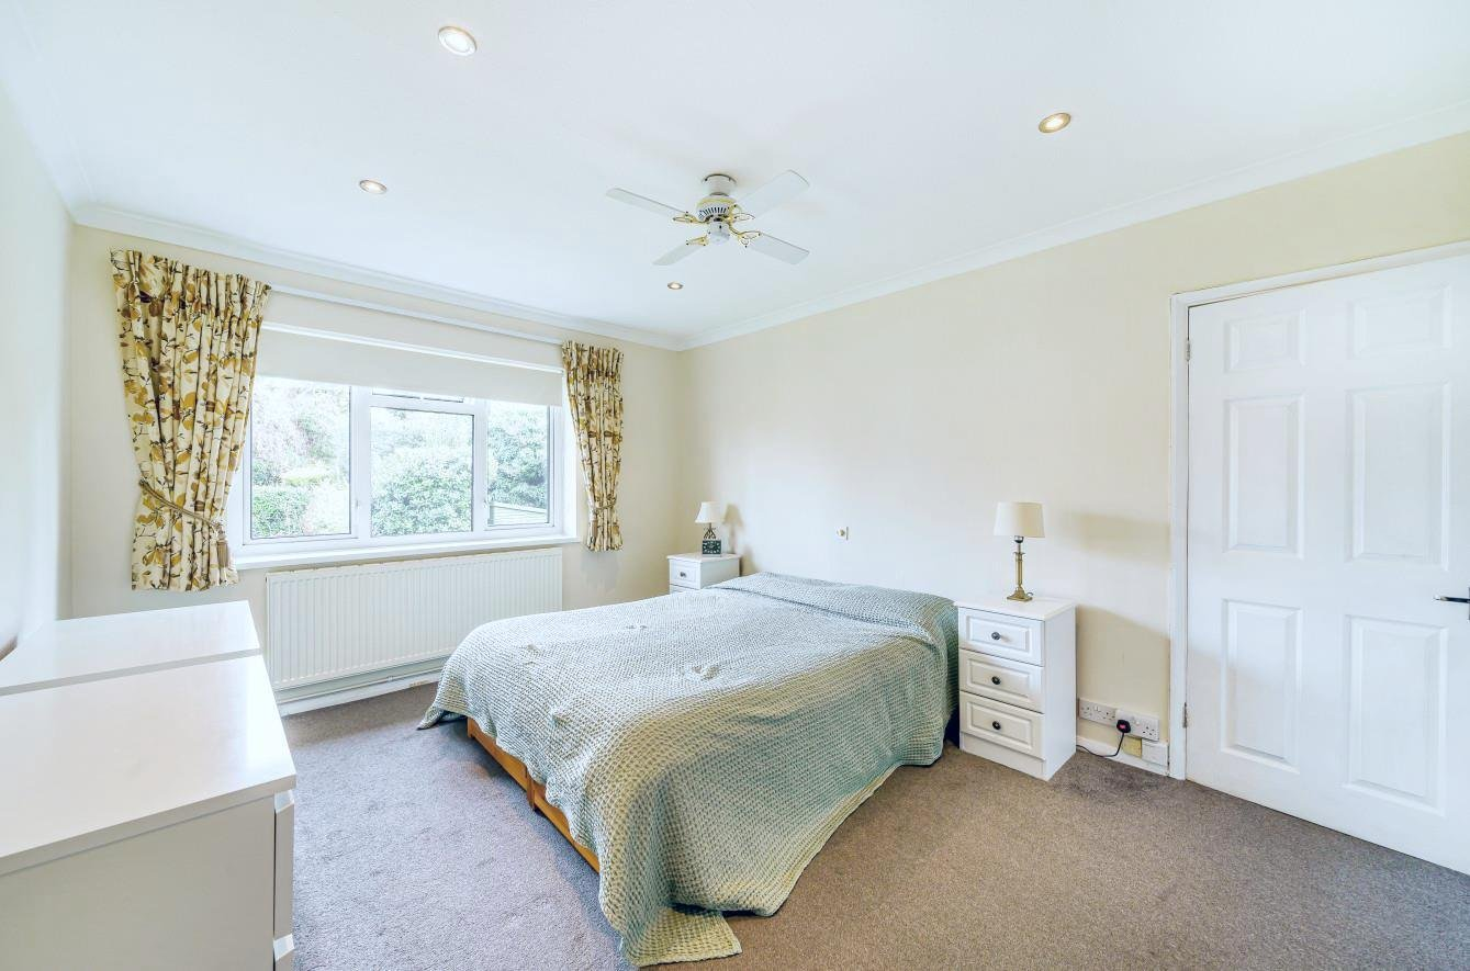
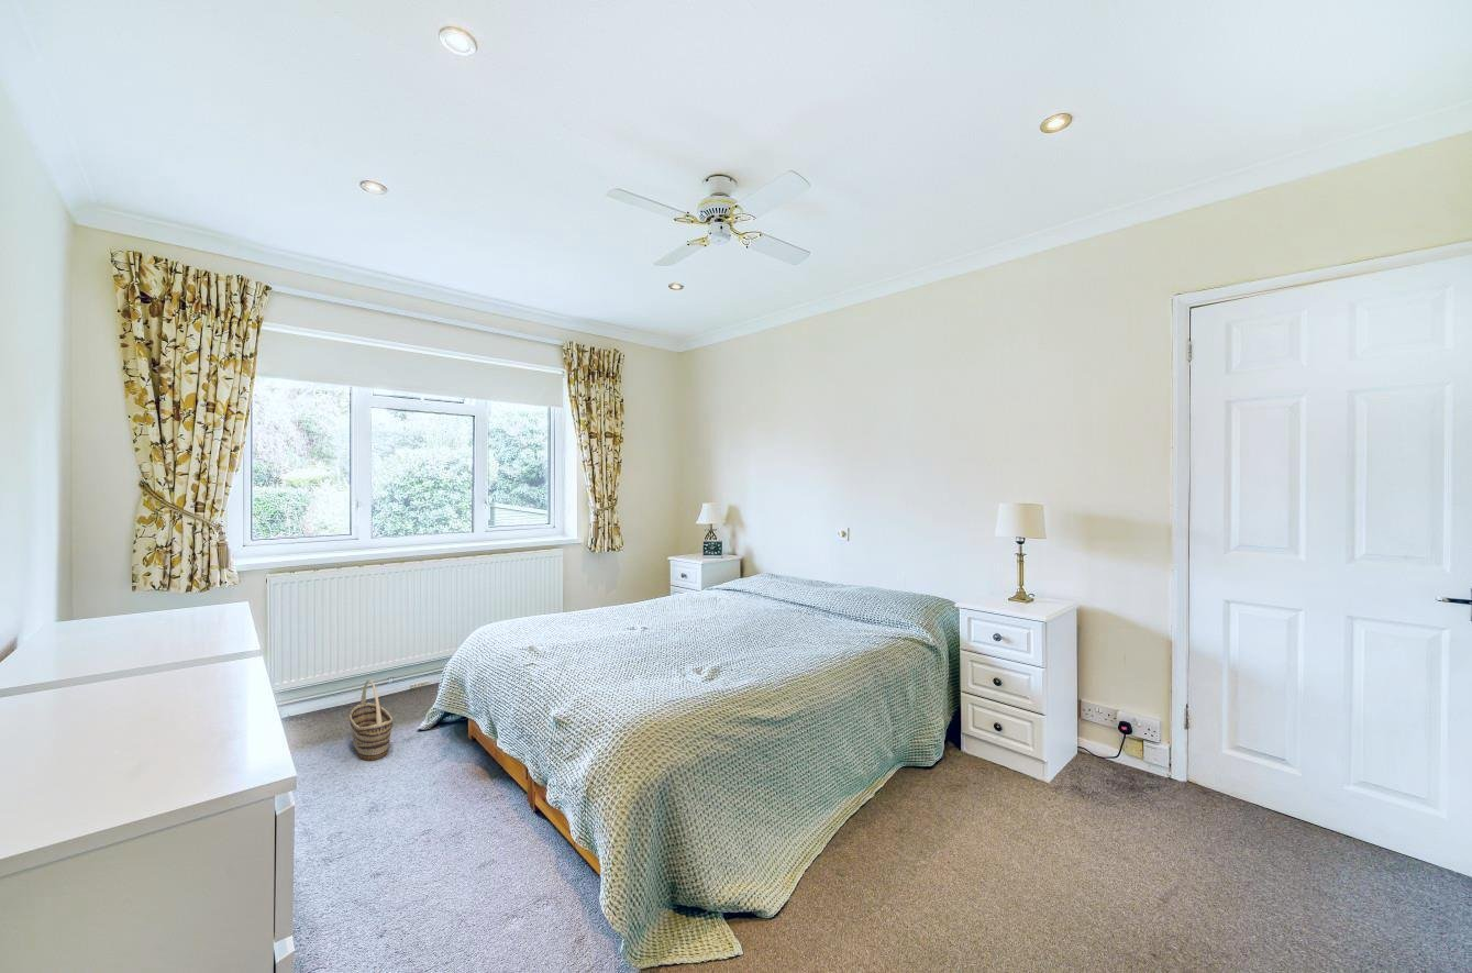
+ basket [348,679,394,762]
